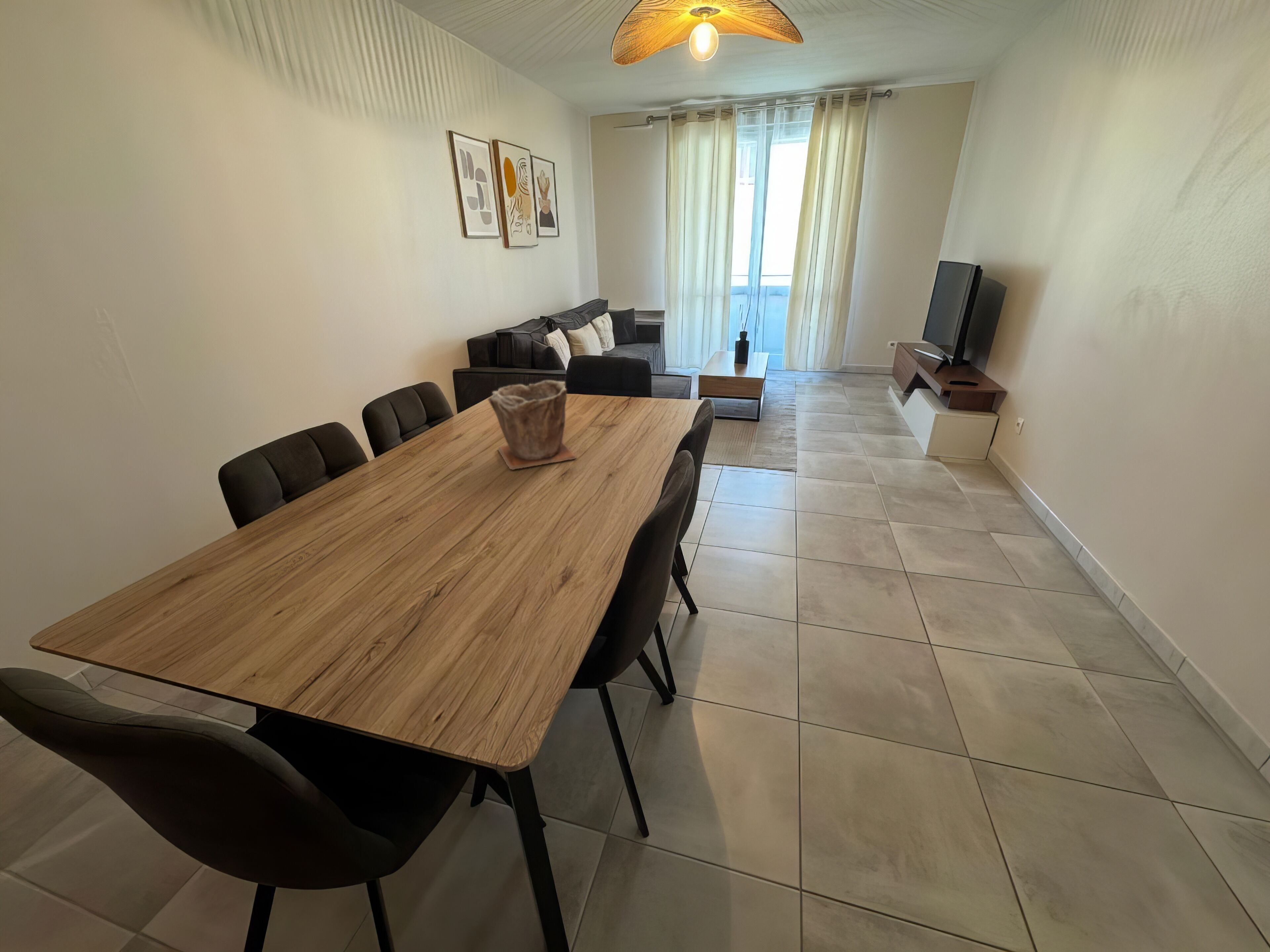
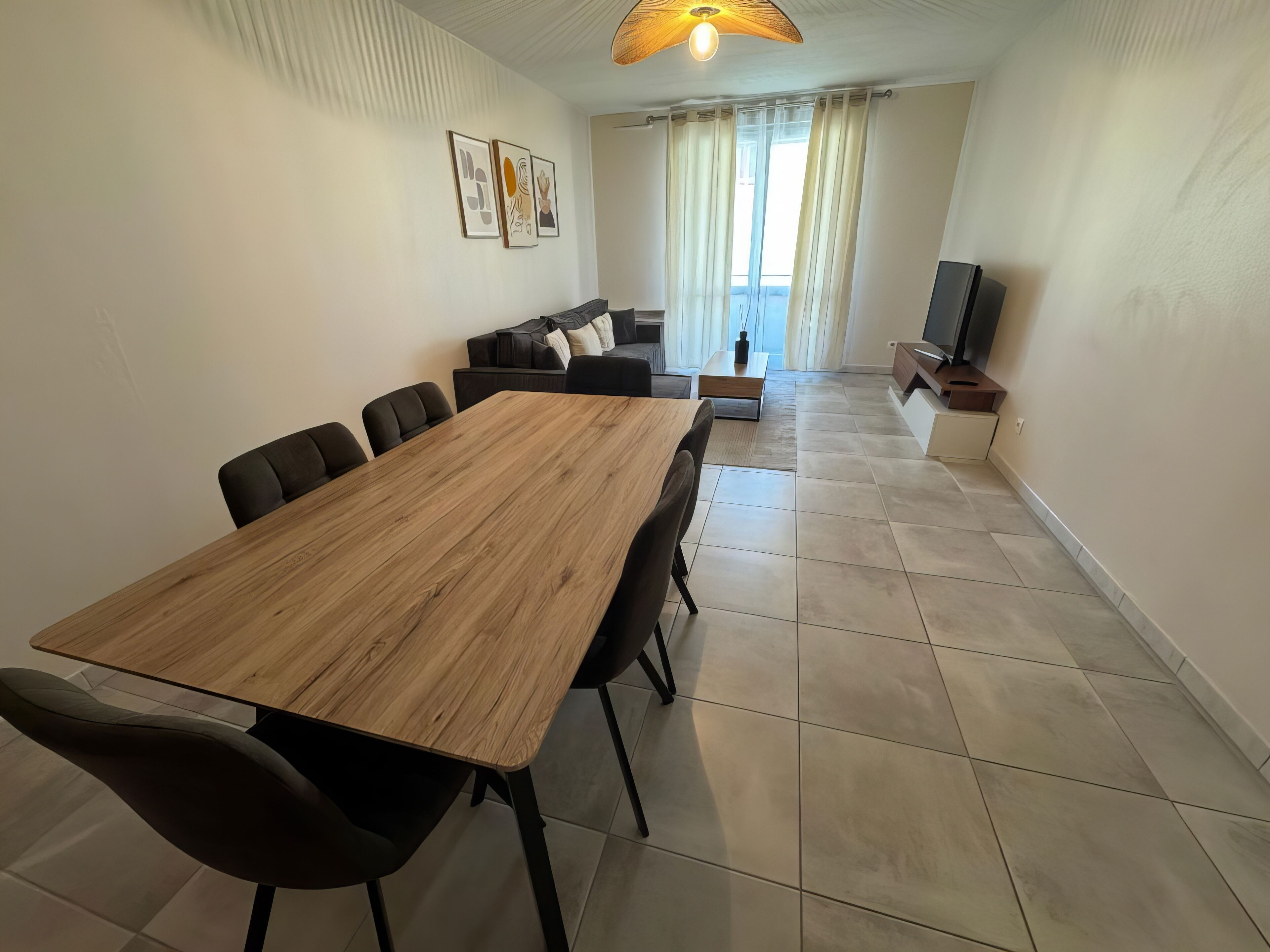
- plant pot [487,380,577,470]
